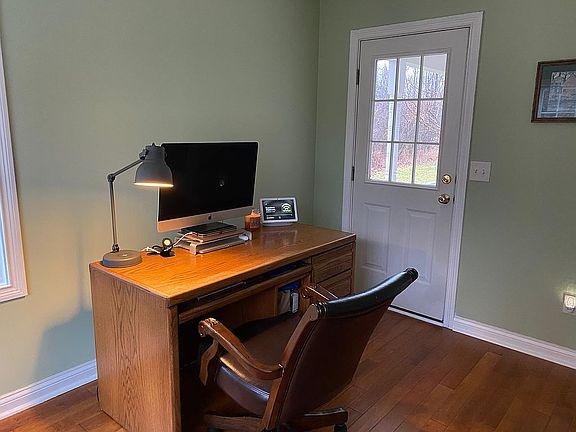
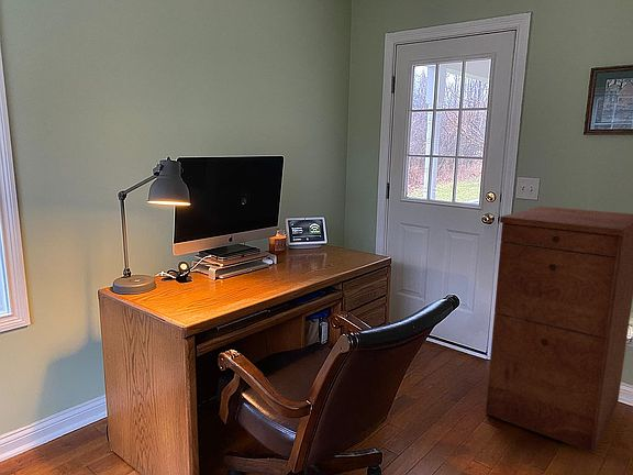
+ filing cabinet [485,206,633,454]
